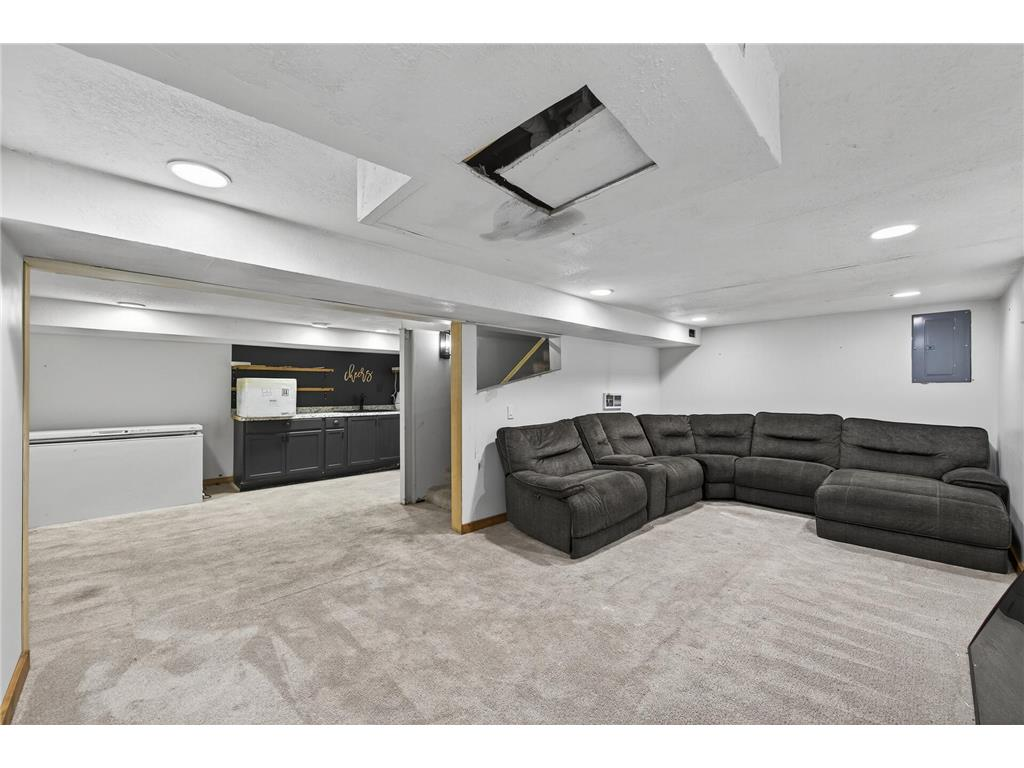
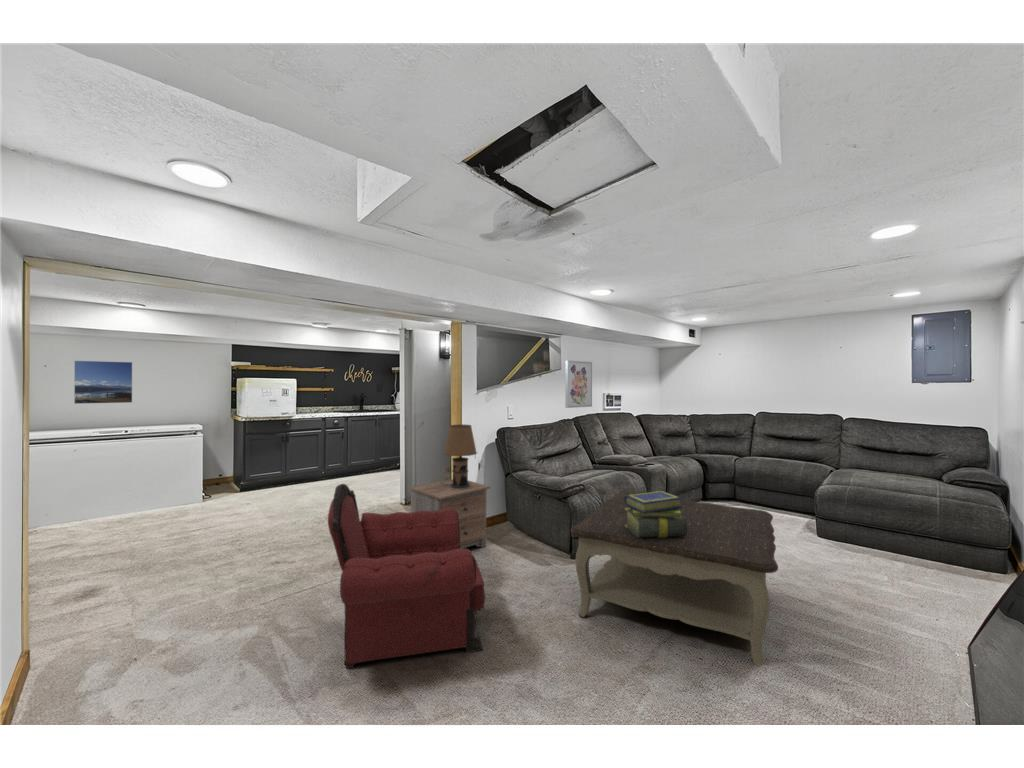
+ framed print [73,360,133,405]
+ table lamp [441,423,478,488]
+ stack of books [624,490,687,538]
+ coffee table [569,491,779,667]
+ armchair [327,483,486,670]
+ nightstand [408,478,491,549]
+ wall art [564,360,593,409]
